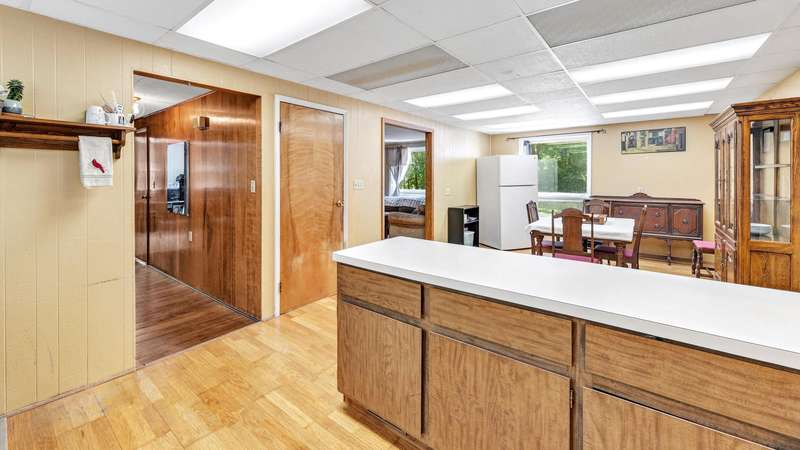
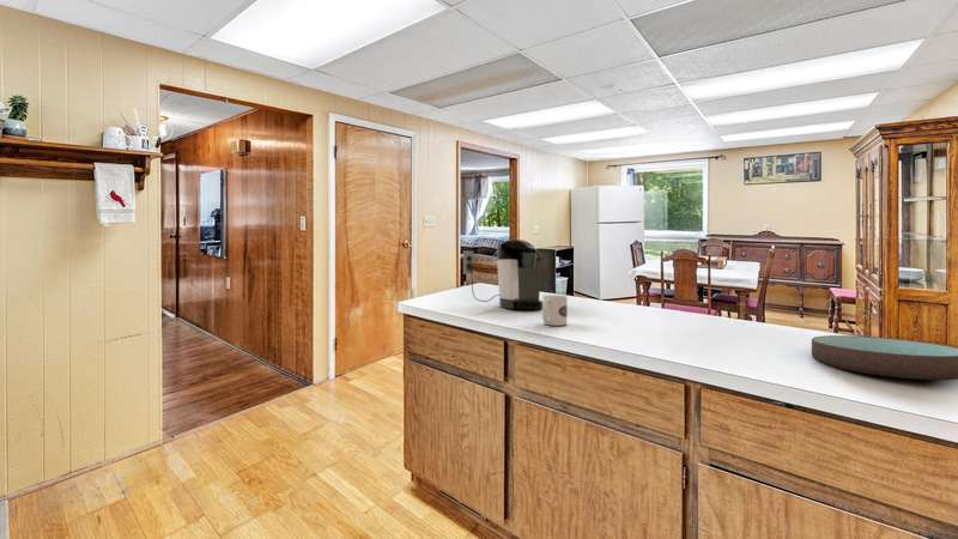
+ coffee maker [462,238,544,310]
+ mug [541,293,569,327]
+ bowl [811,334,958,381]
